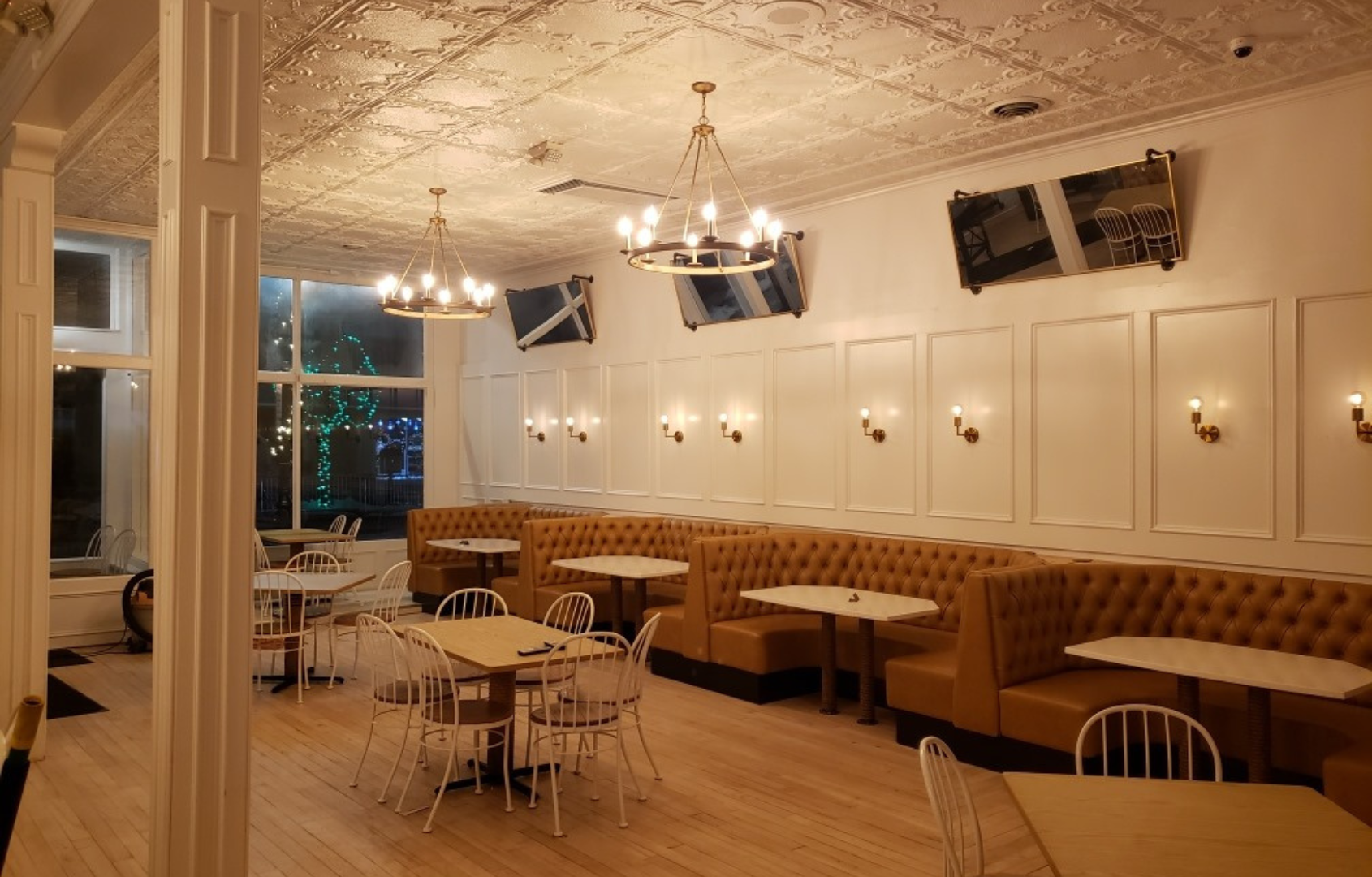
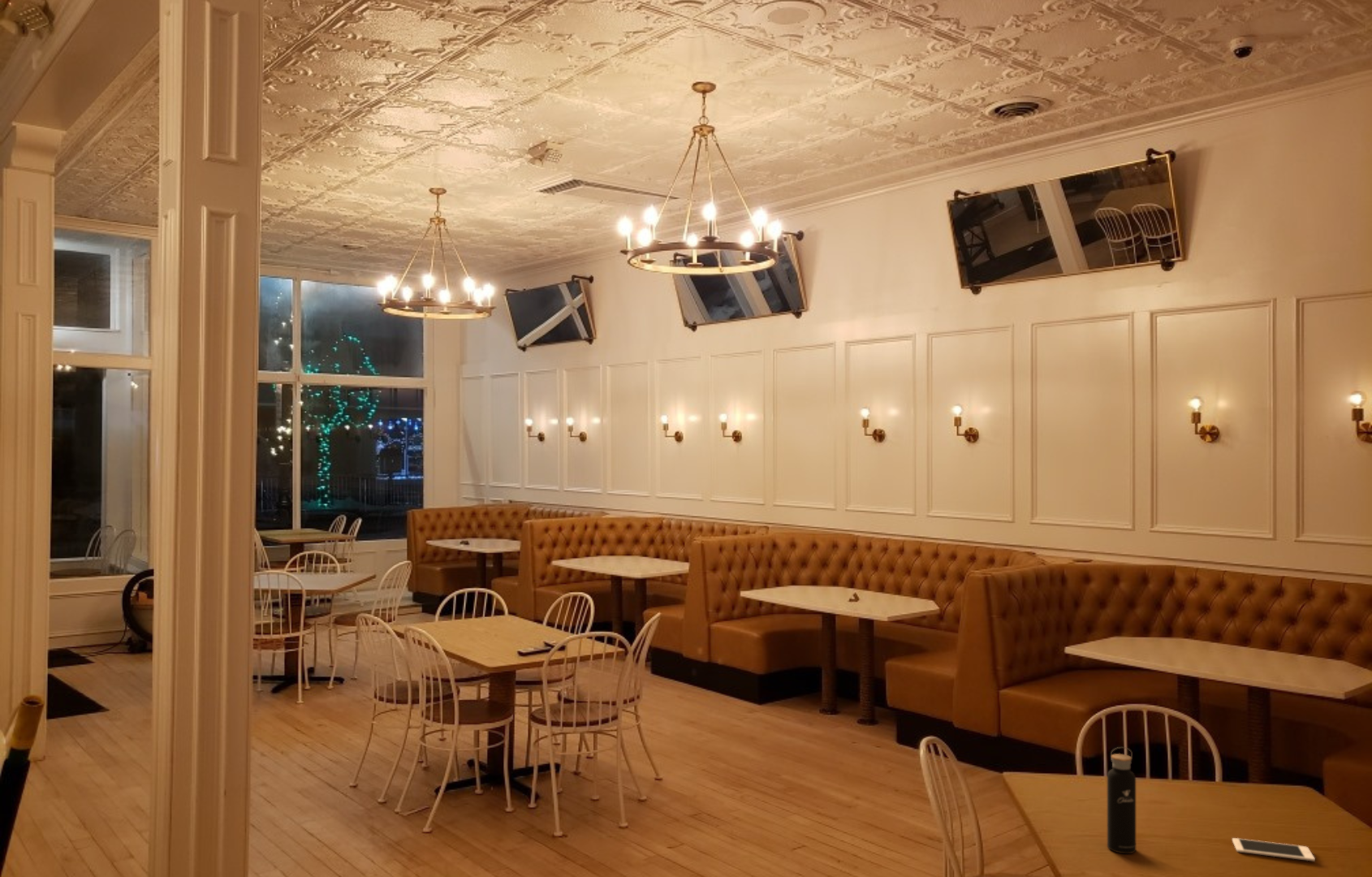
+ water bottle [1107,746,1137,854]
+ cell phone [1232,837,1316,862]
